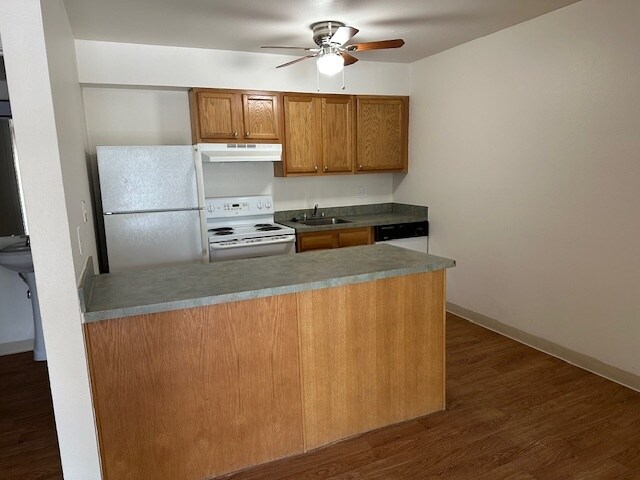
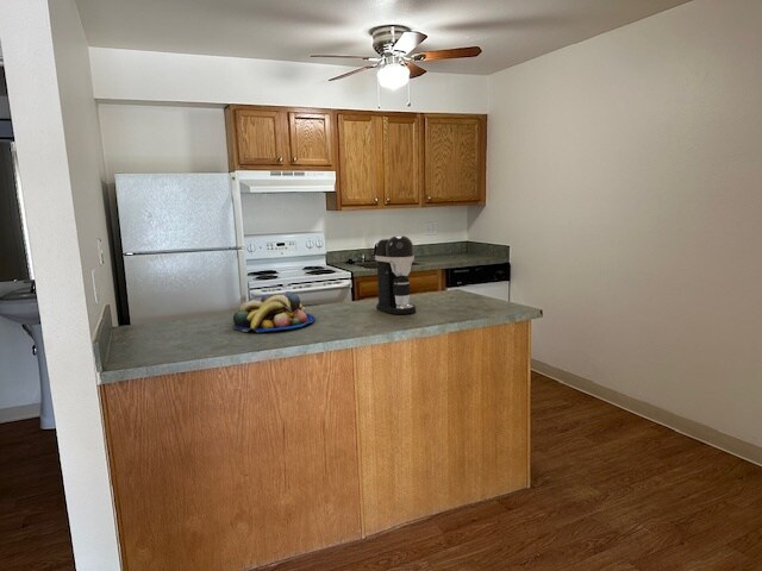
+ fruit bowl [232,290,317,333]
+ coffee maker [374,234,417,315]
